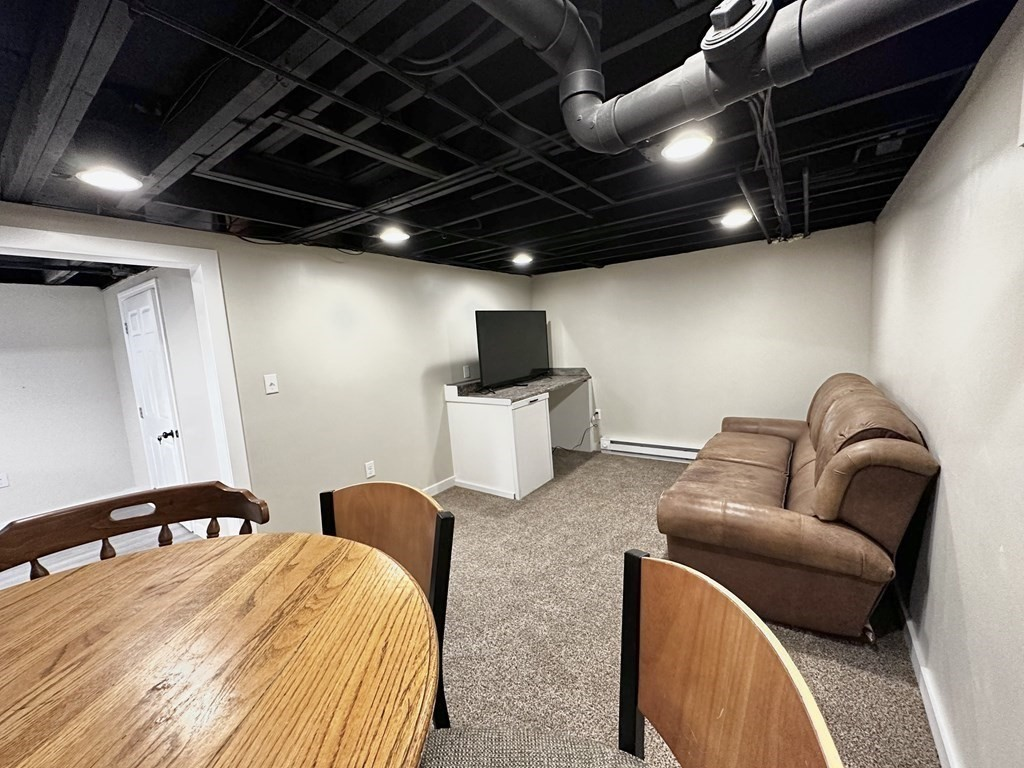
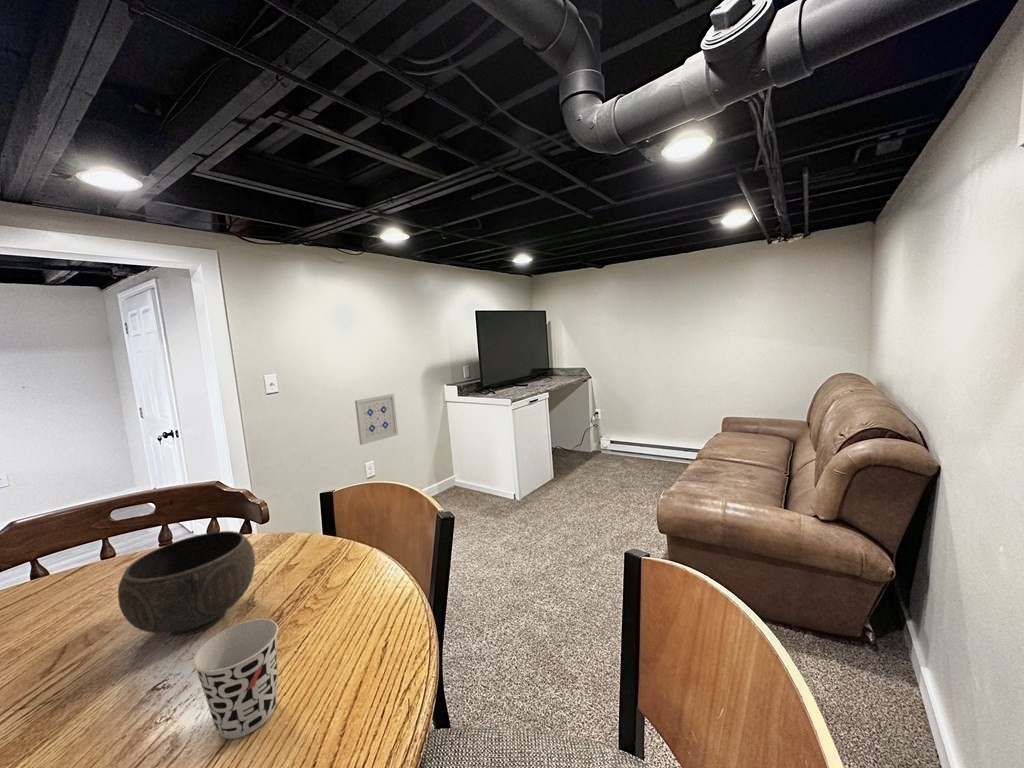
+ cup [191,618,279,740]
+ bowl [117,530,256,637]
+ wall art [354,393,399,446]
